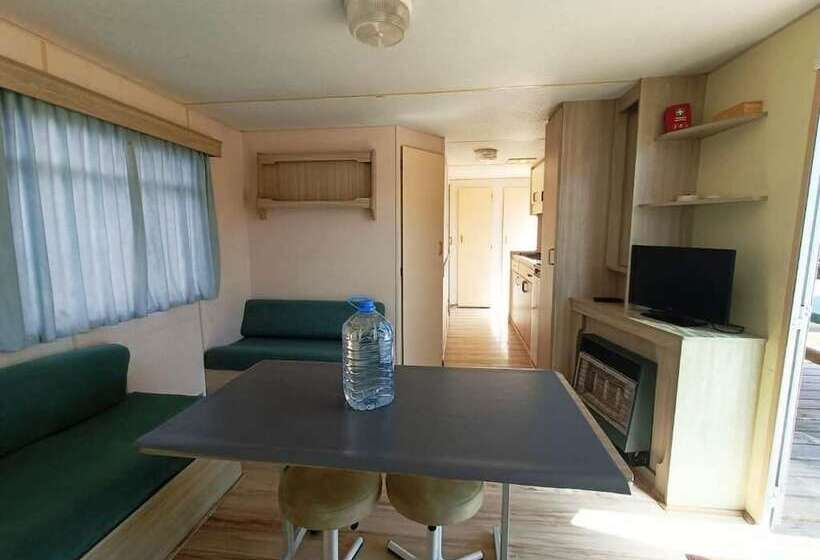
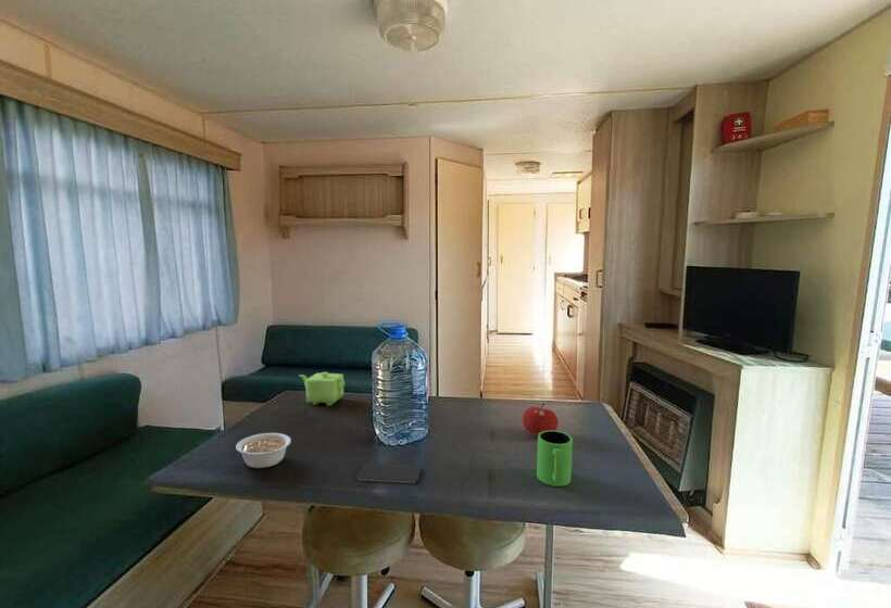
+ teapot [298,371,346,407]
+ fruit [522,402,560,436]
+ mug [536,430,574,487]
+ smartphone [355,463,422,484]
+ legume [235,432,292,469]
